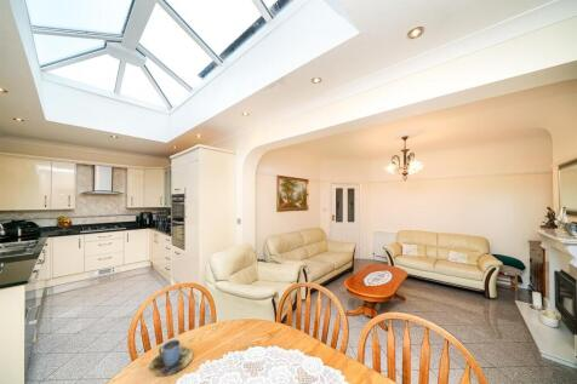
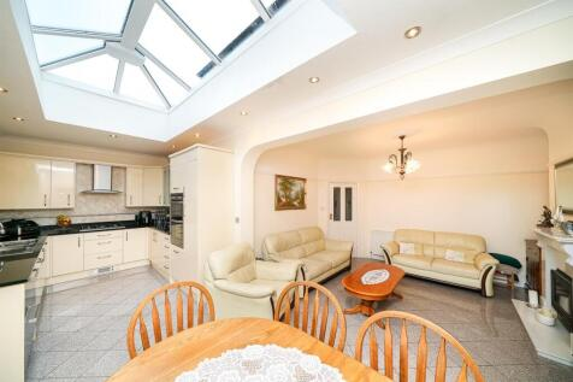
- cup [148,338,194,378]
